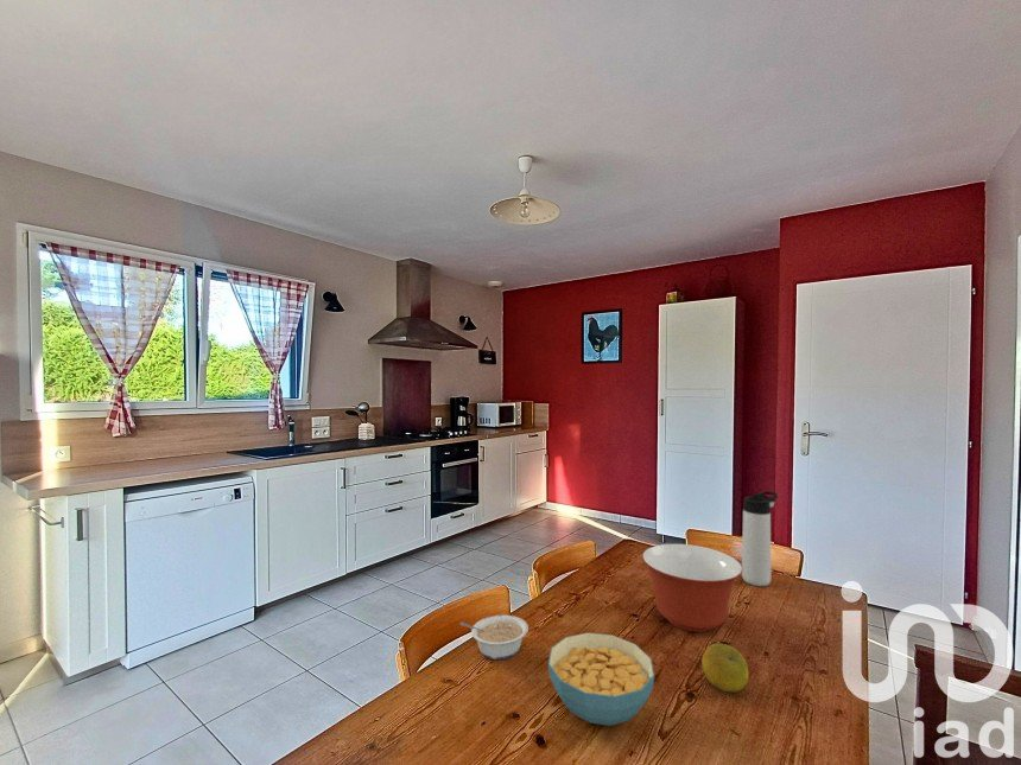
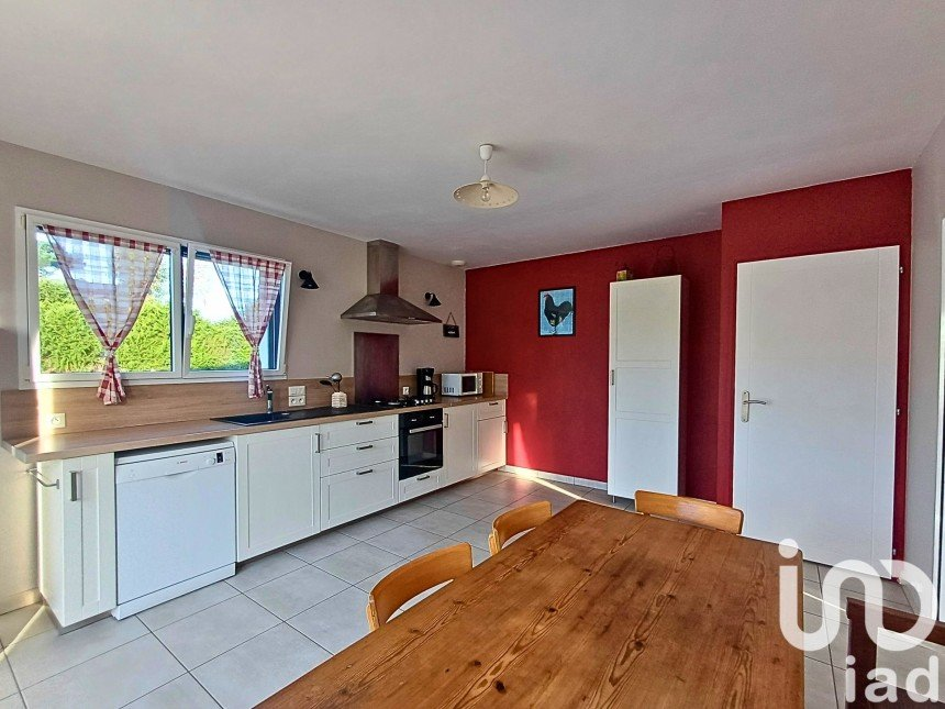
- mixing bowl [641,543,743,633]
- cereal bowl [547,631,655,727]
- fruit [700,643,749,694]
- legume [459,614,529,661]
- thermos bottle [741,490,779,587]
